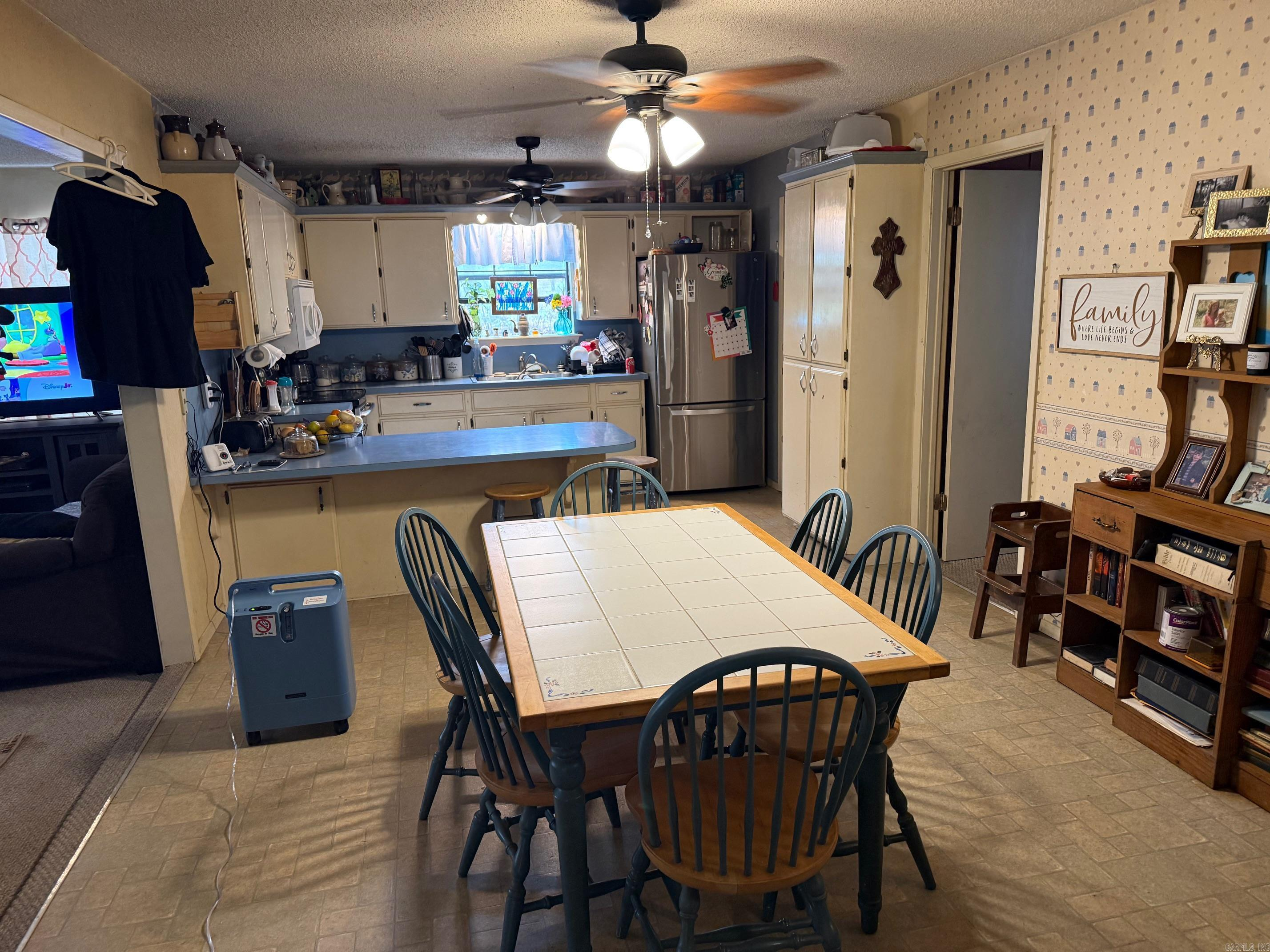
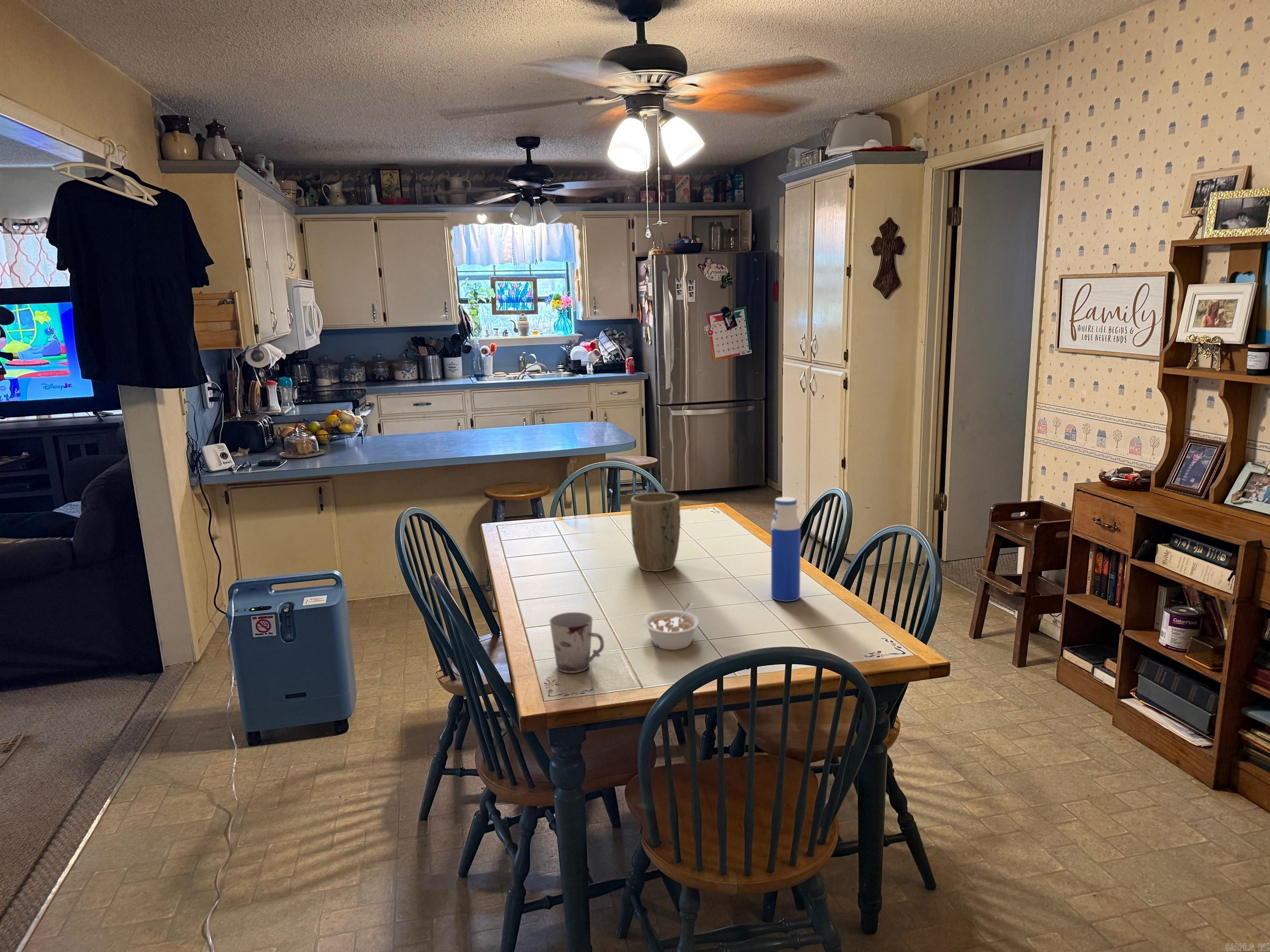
+ legume [643,602,700,650]
+ water bottle [771,496,801,602]
+ plant pot [630,492,681,572]
+ cup [549,612,604,673]
